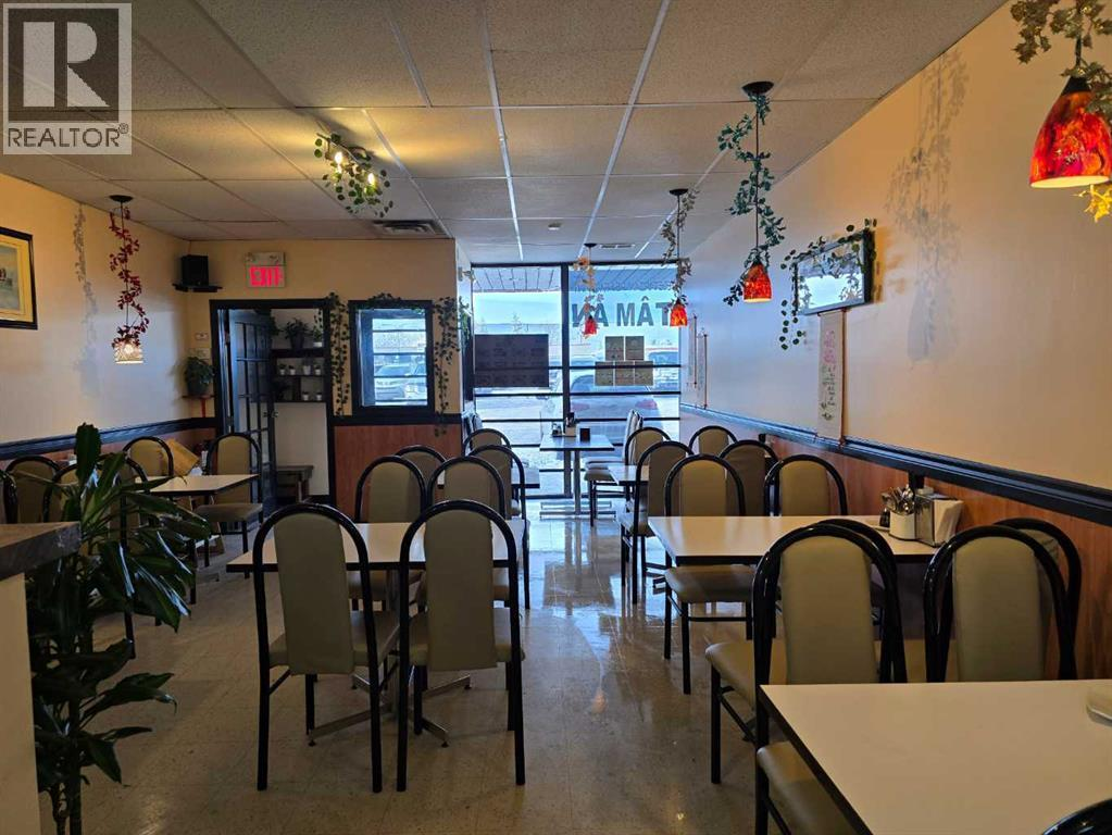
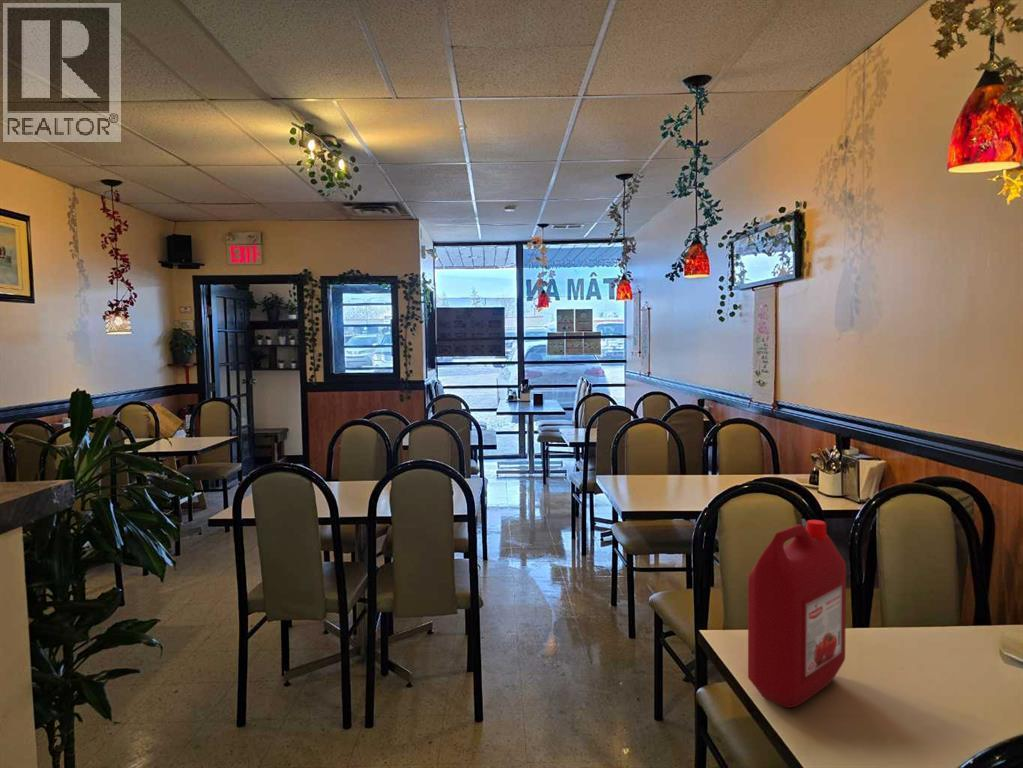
+ ketchup jug [747,519,847,709]
